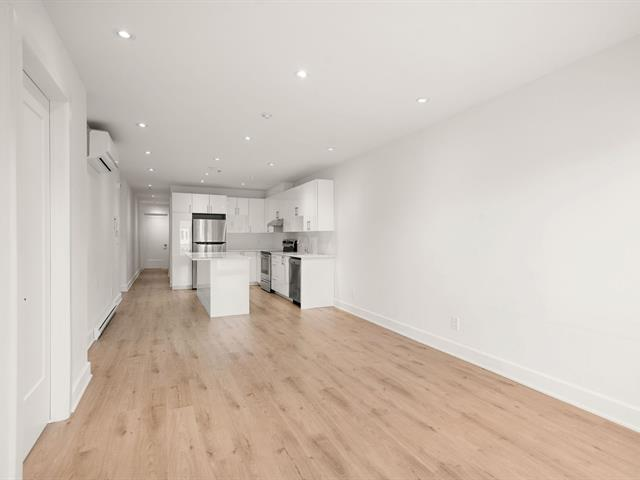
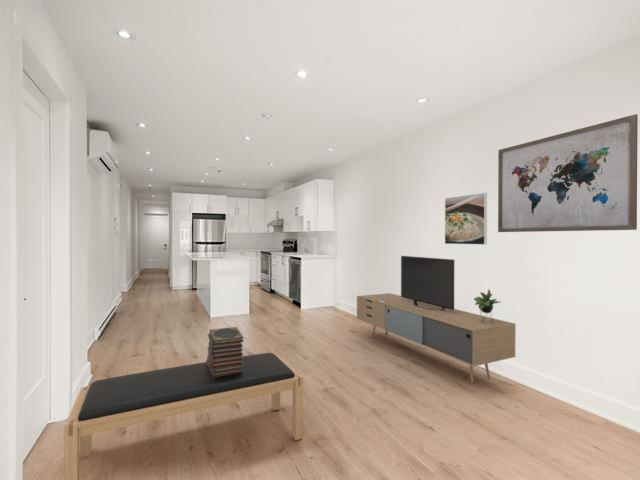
+ media console [356,255,517,384]
+ wall art [497,113,639,233]
+ bench [63,352,304,480]
+ book stack [205,326,245,378]
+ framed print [444,192,488,246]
